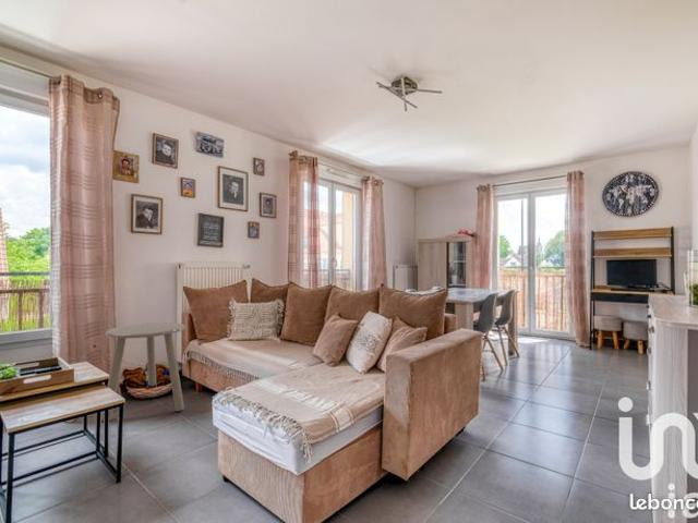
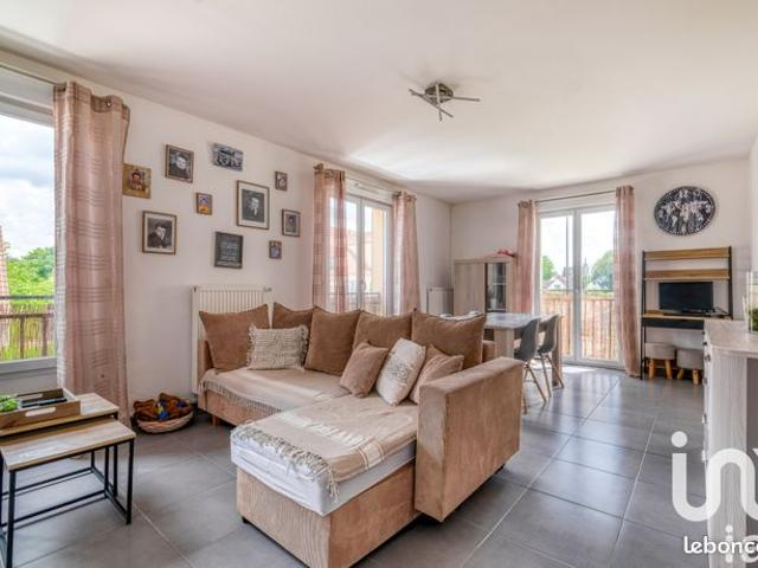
- side table [100,321,185,423]
